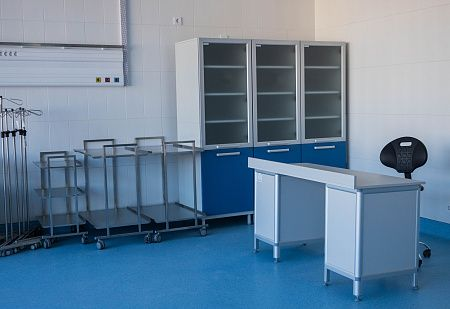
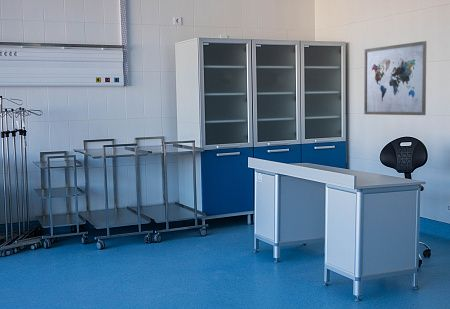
+ wall art [363,40,427,116]
